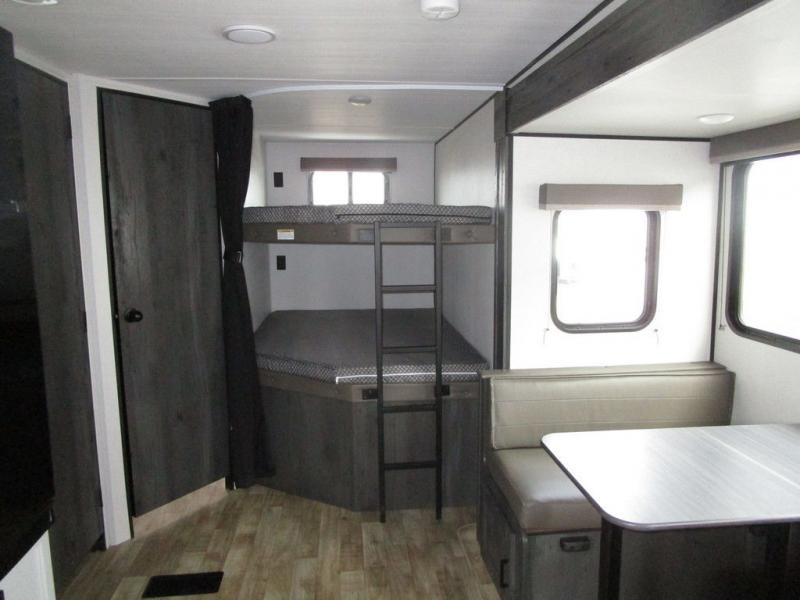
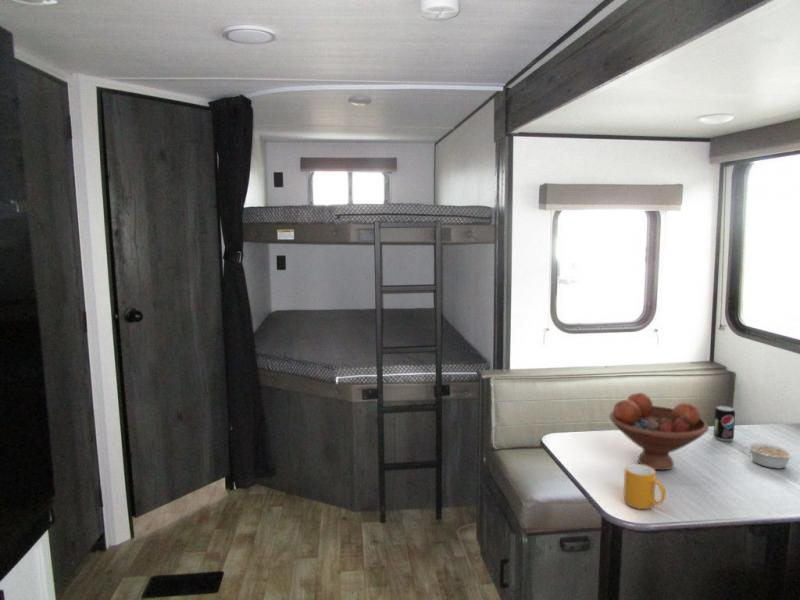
+ fruit bowl [608,392,709,471]
+ mug [623,463,667,510]
+ beverage can [713,405,736,442]
+ legume [745,441,795,470]
